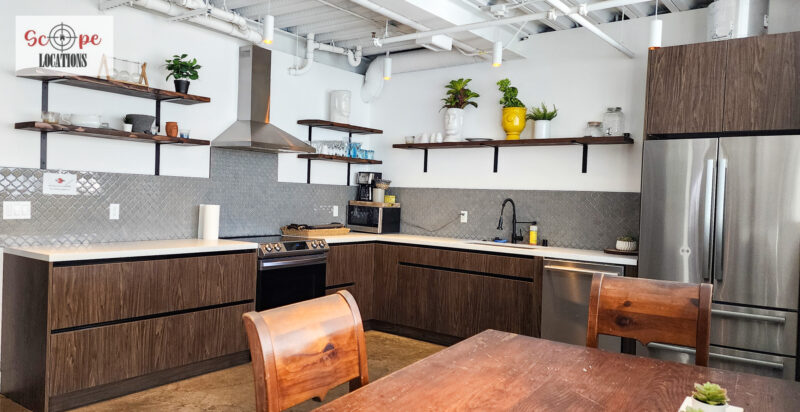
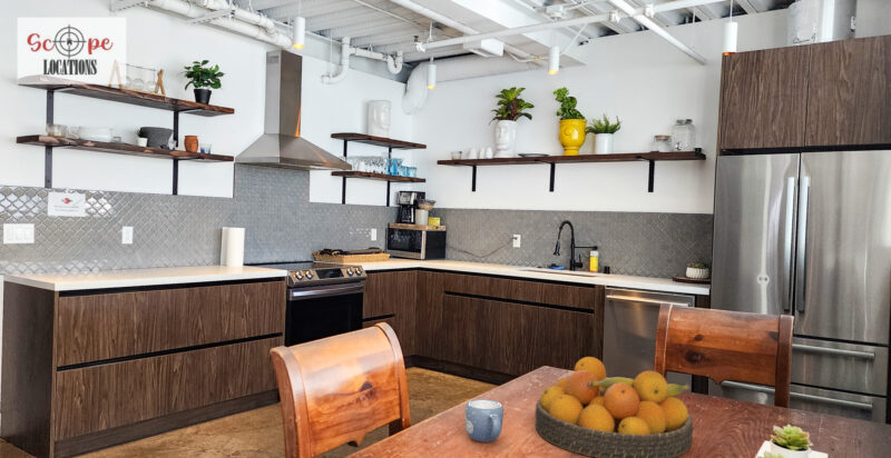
+ fruit bowl [533,356,694,458]
+ mug [464,398,505,442]
